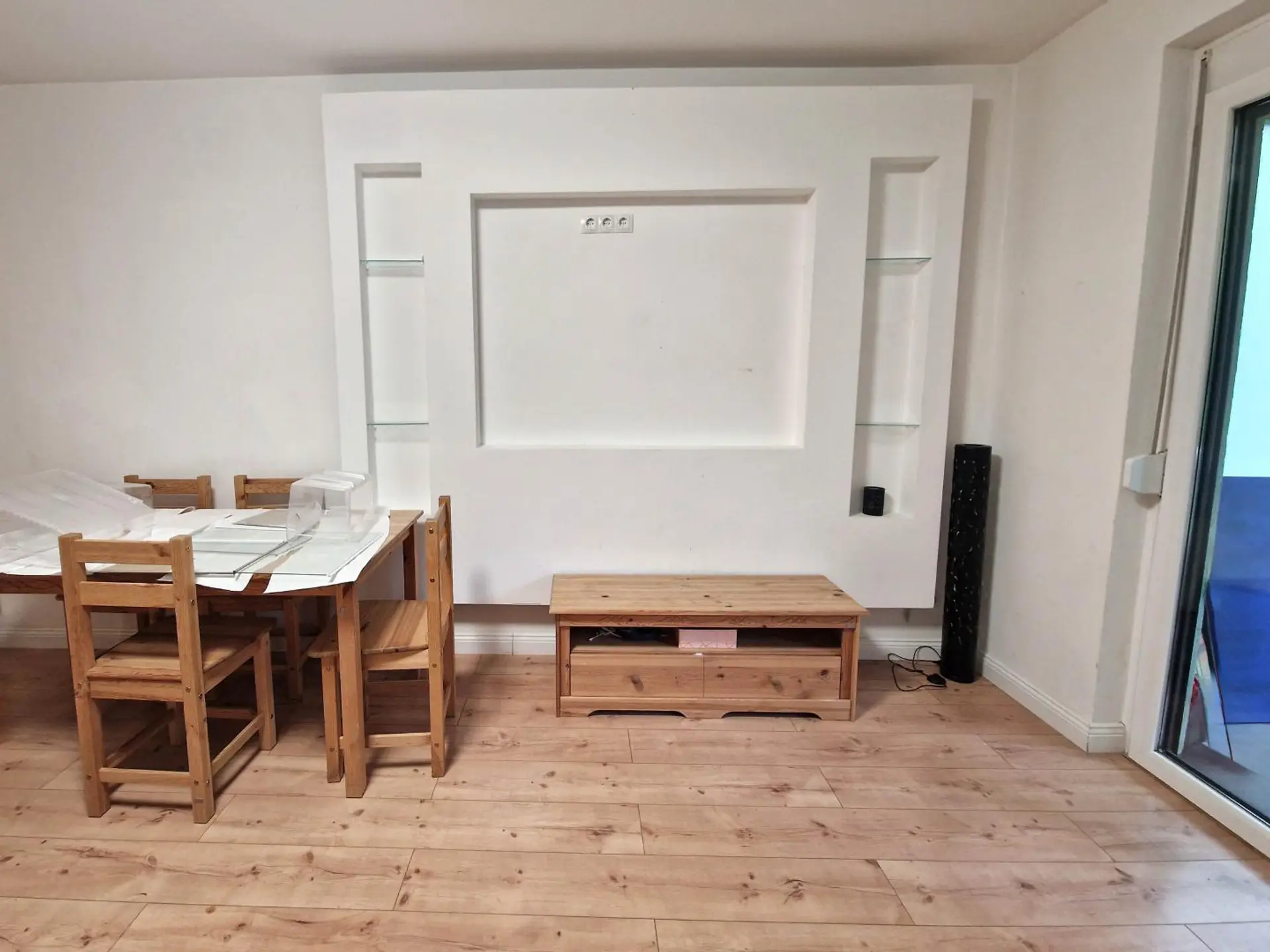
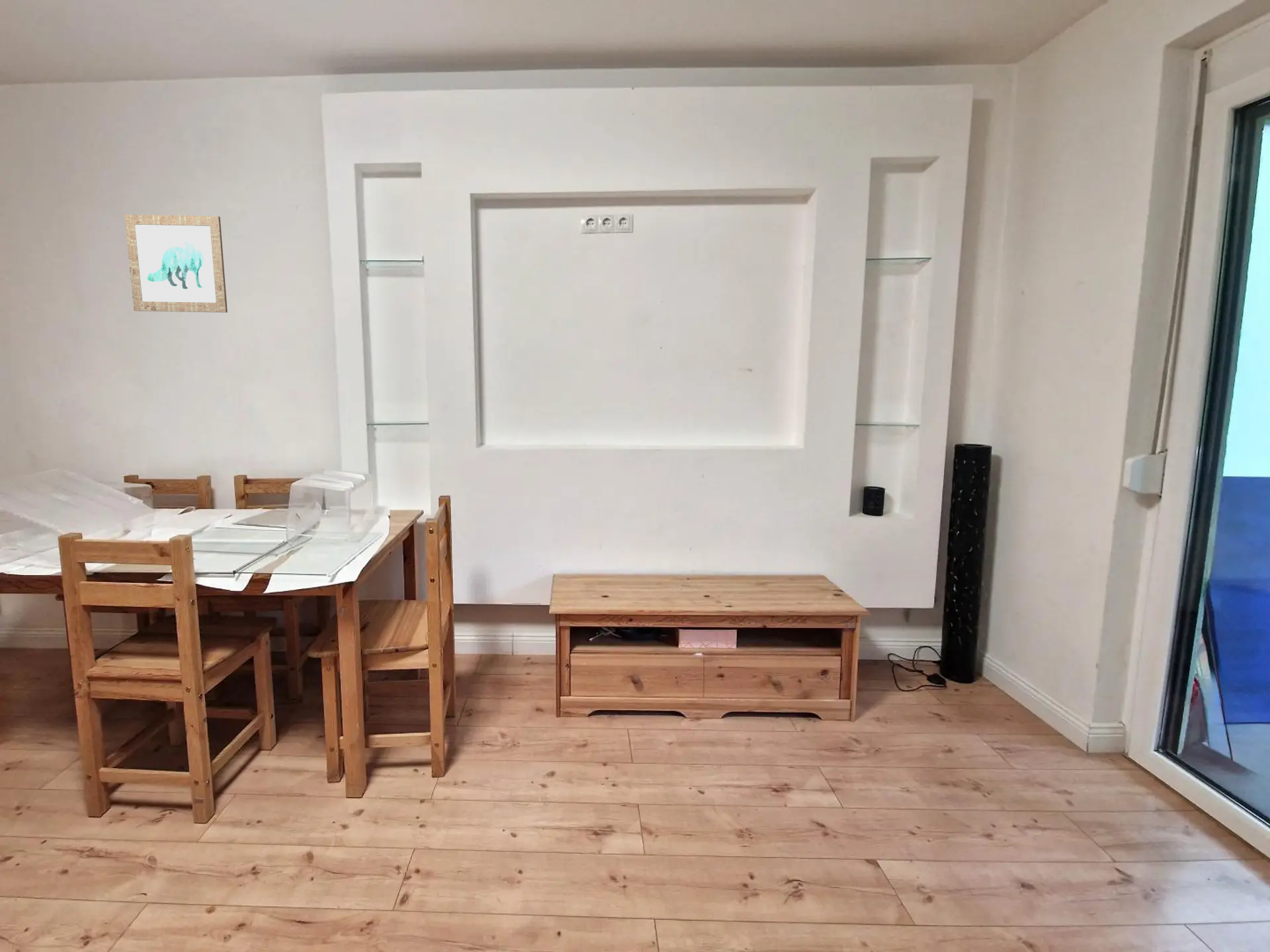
+ wall art [124,214,228,313]
